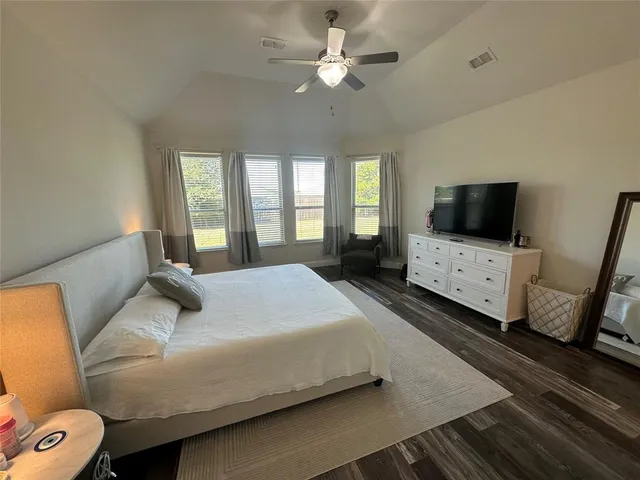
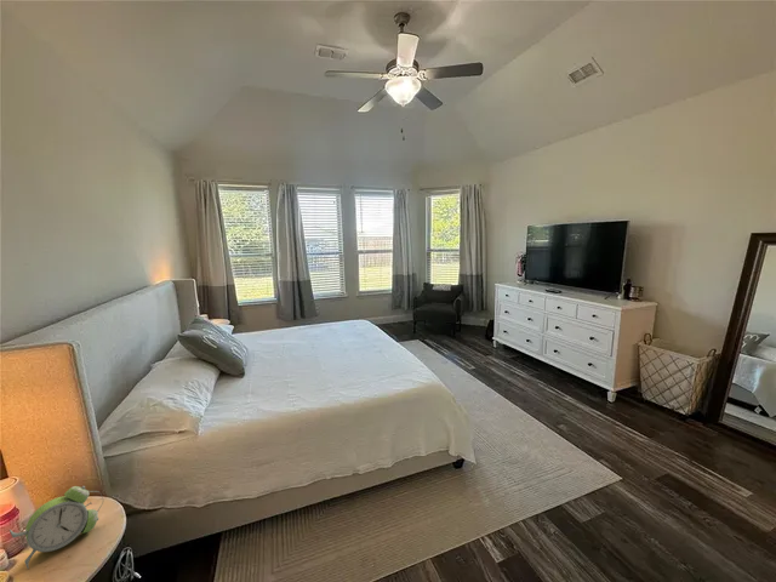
+ alarm clock [8,485,104,570]
